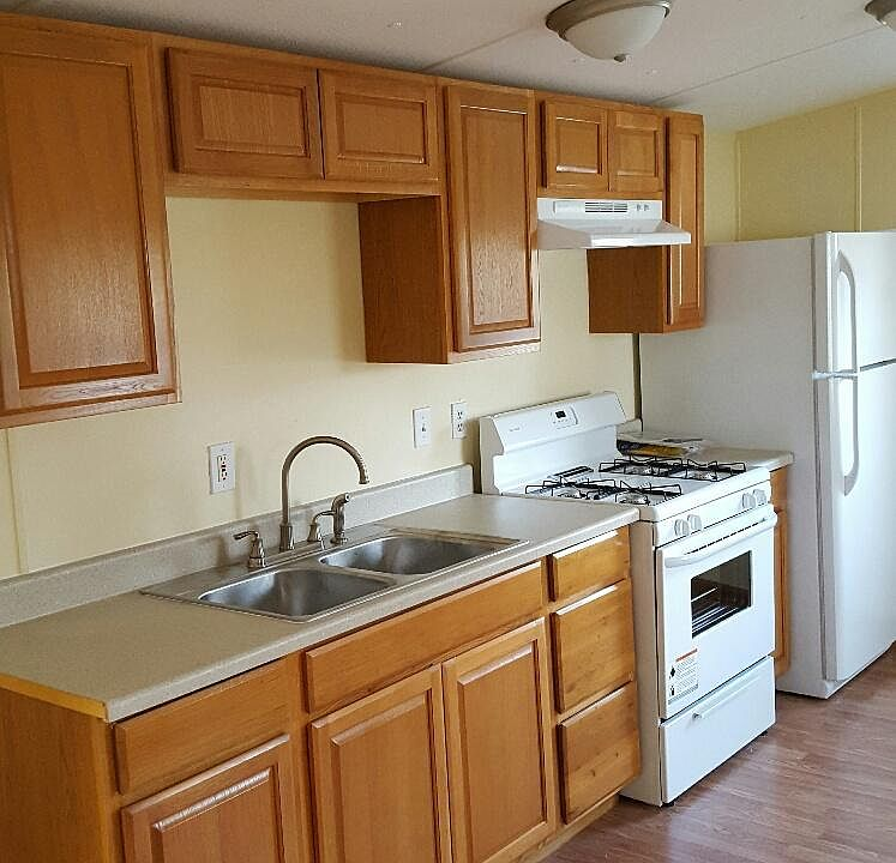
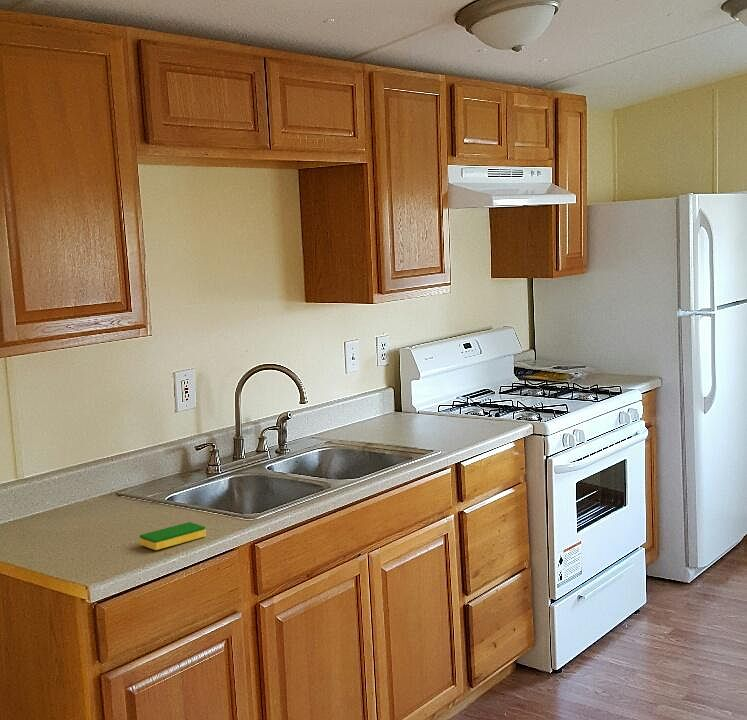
+ dish sponge [139,521,207,551]
